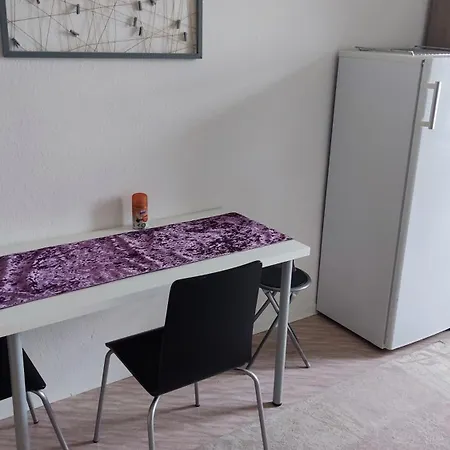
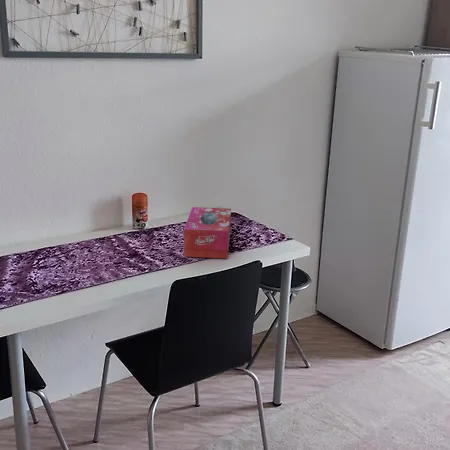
+ tissue box [183,206,232,259]
